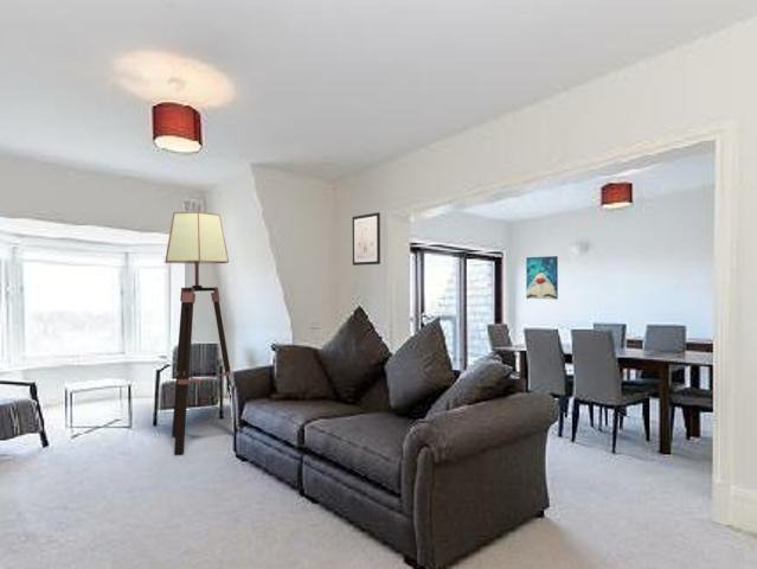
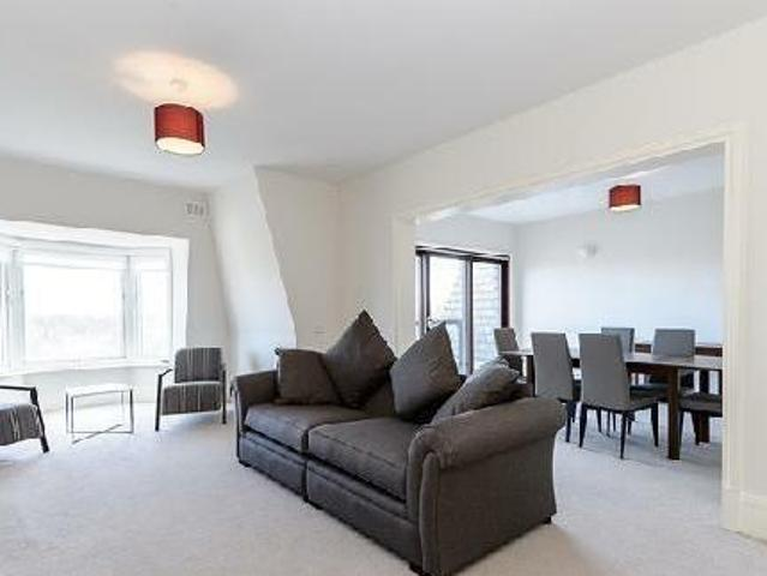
- wall art [352,211,381,267]
- floor lamp [163,211,232,456]
- wall art [525,255,559,300]
